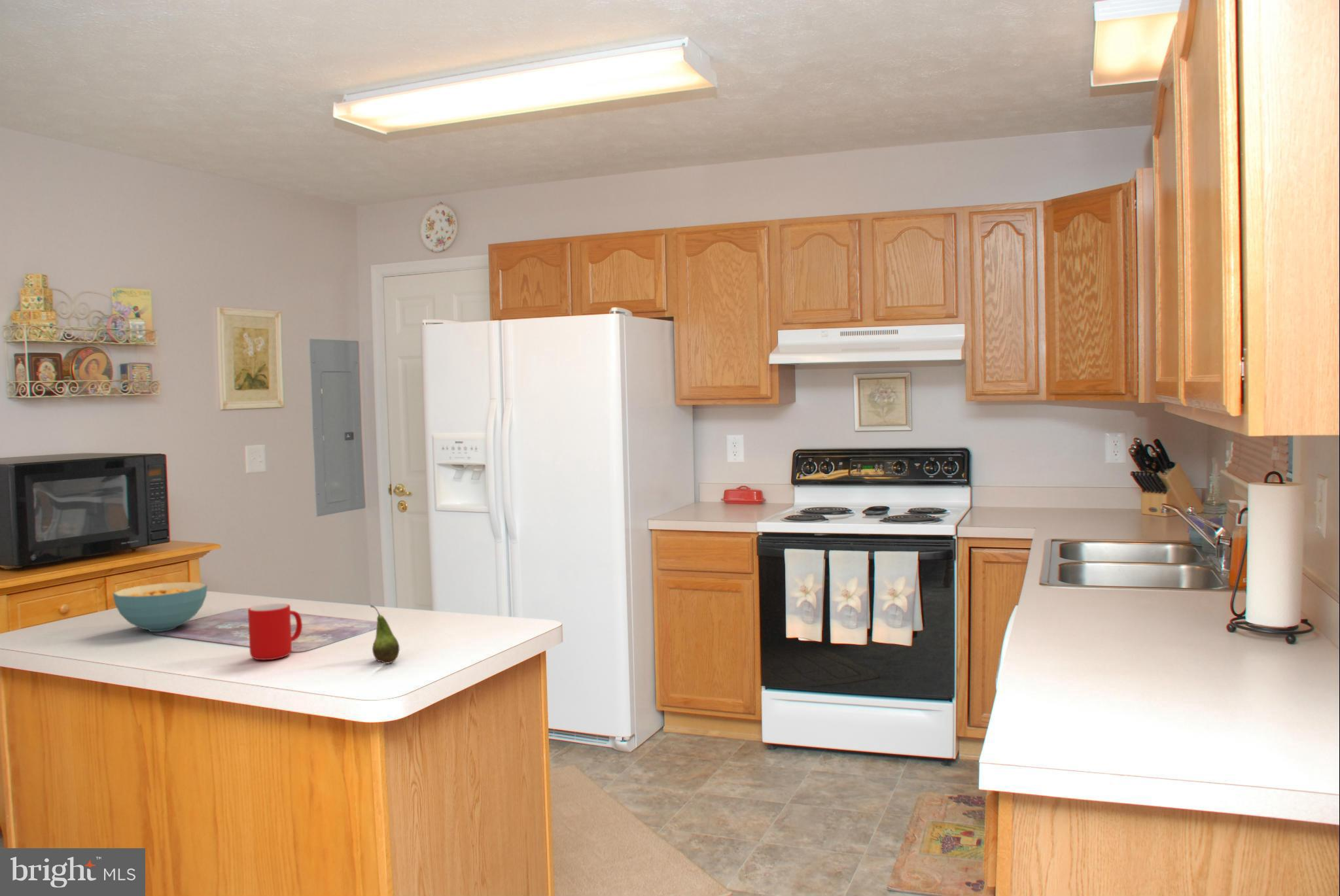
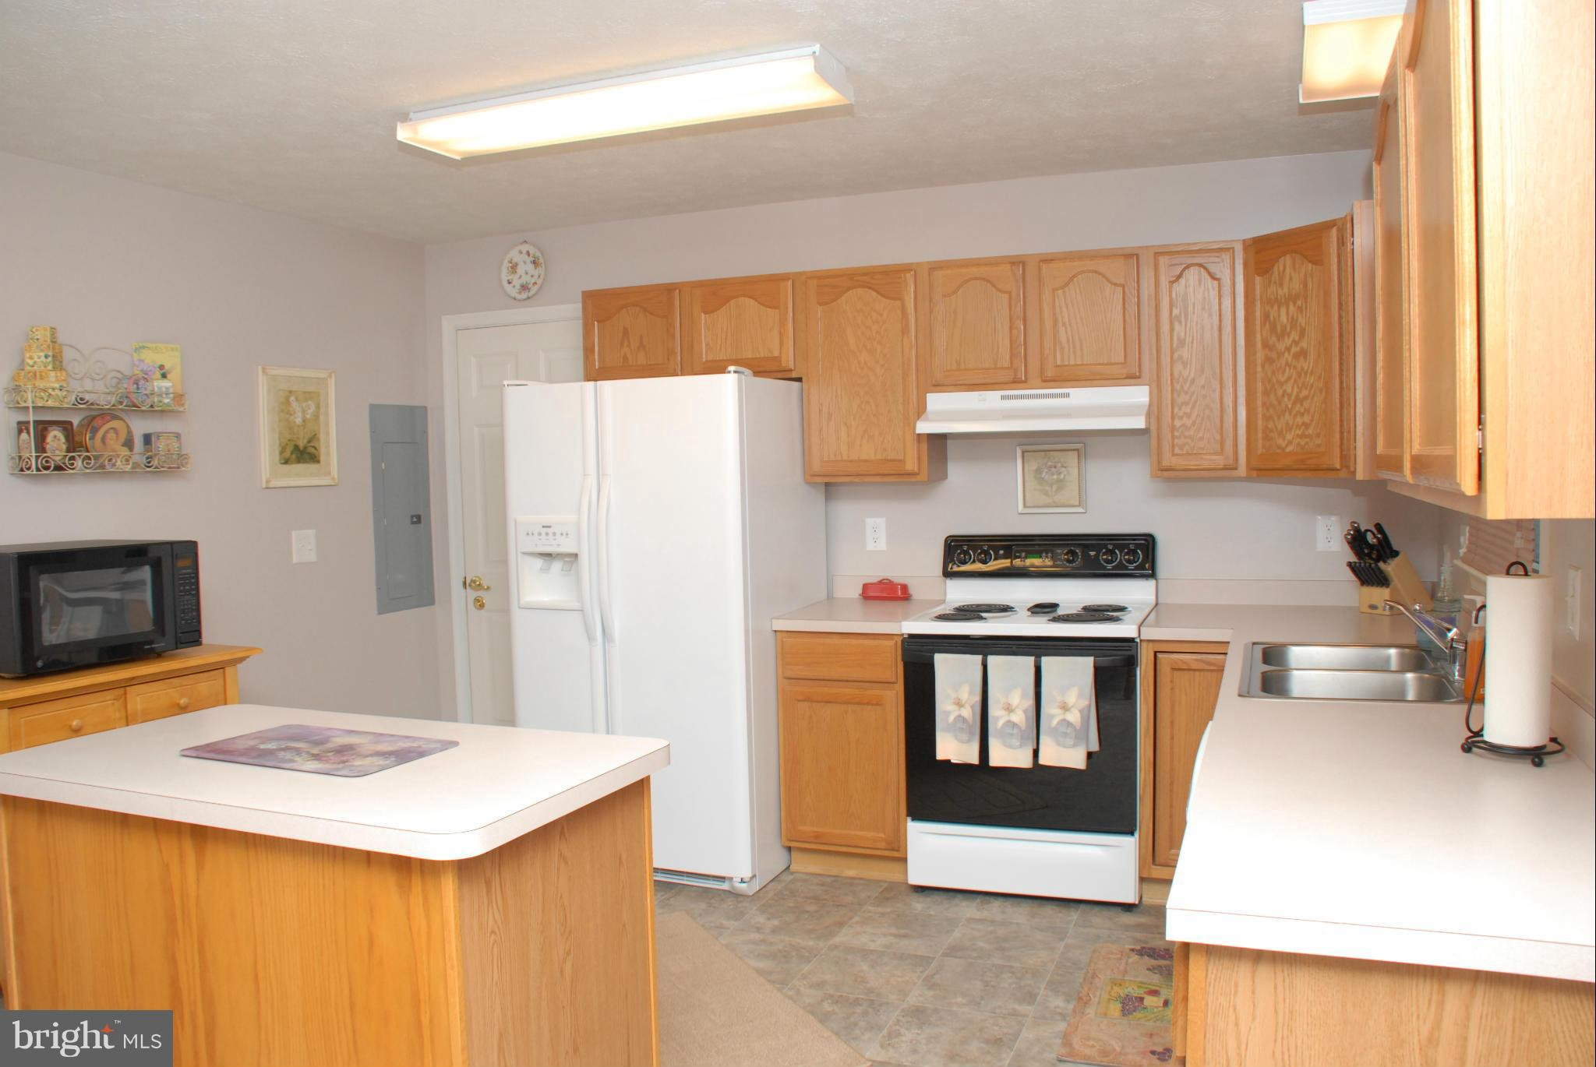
- fruit [370,604,400,664]
- cup [247,603,303,661]
- cereal bowl [112,581,208,632]
